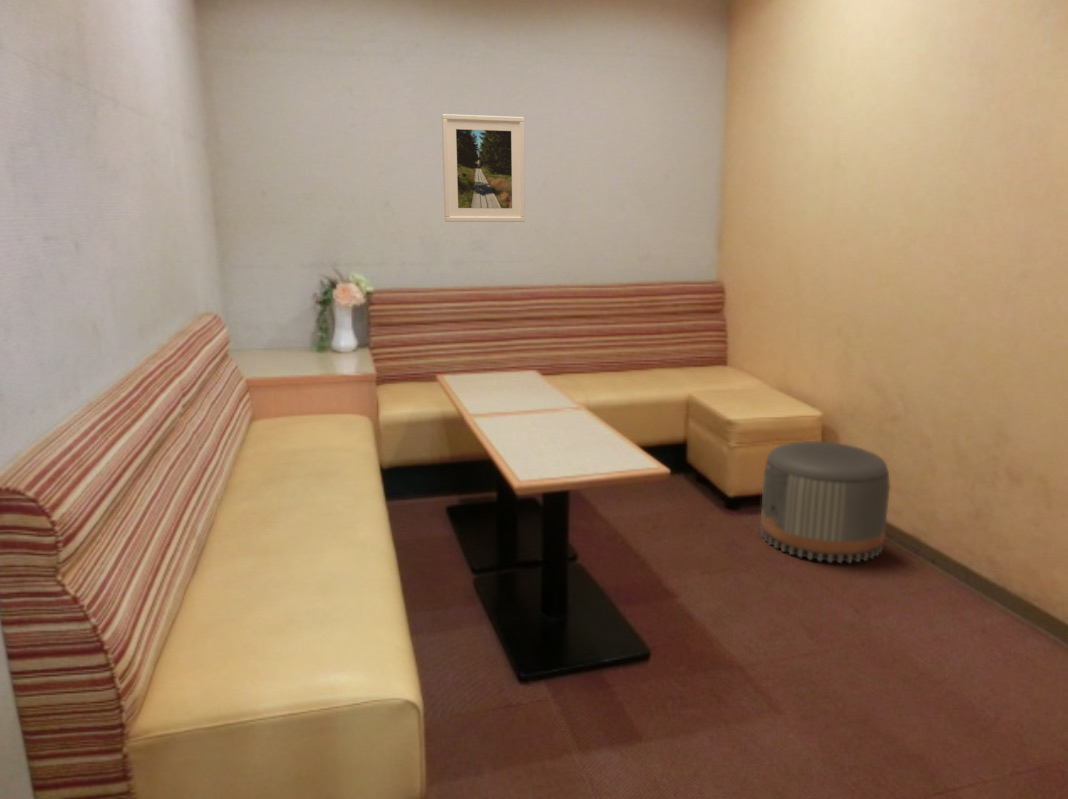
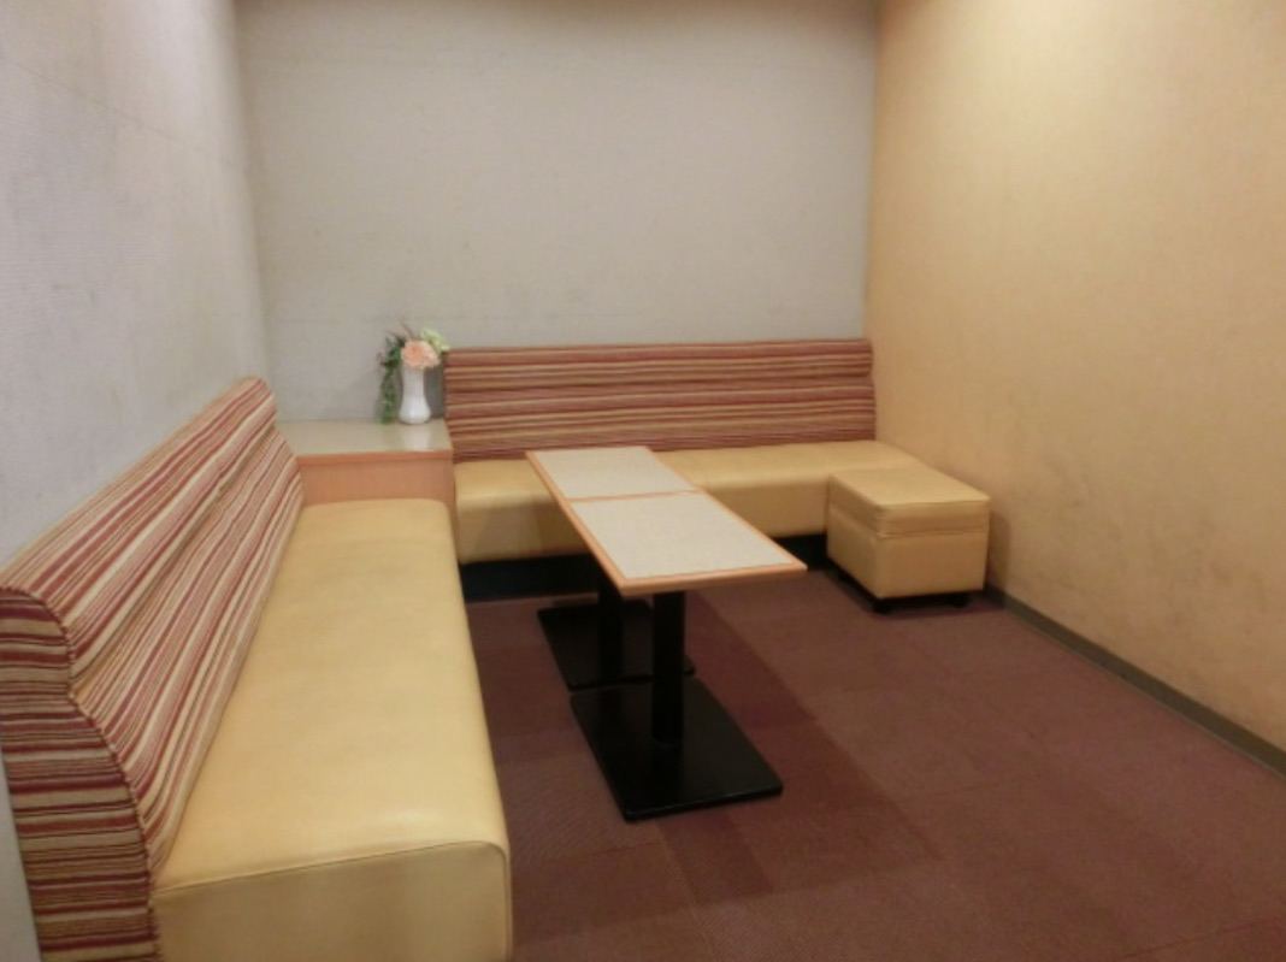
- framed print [441,113,526,223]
- pouf [759,440,891,564]
